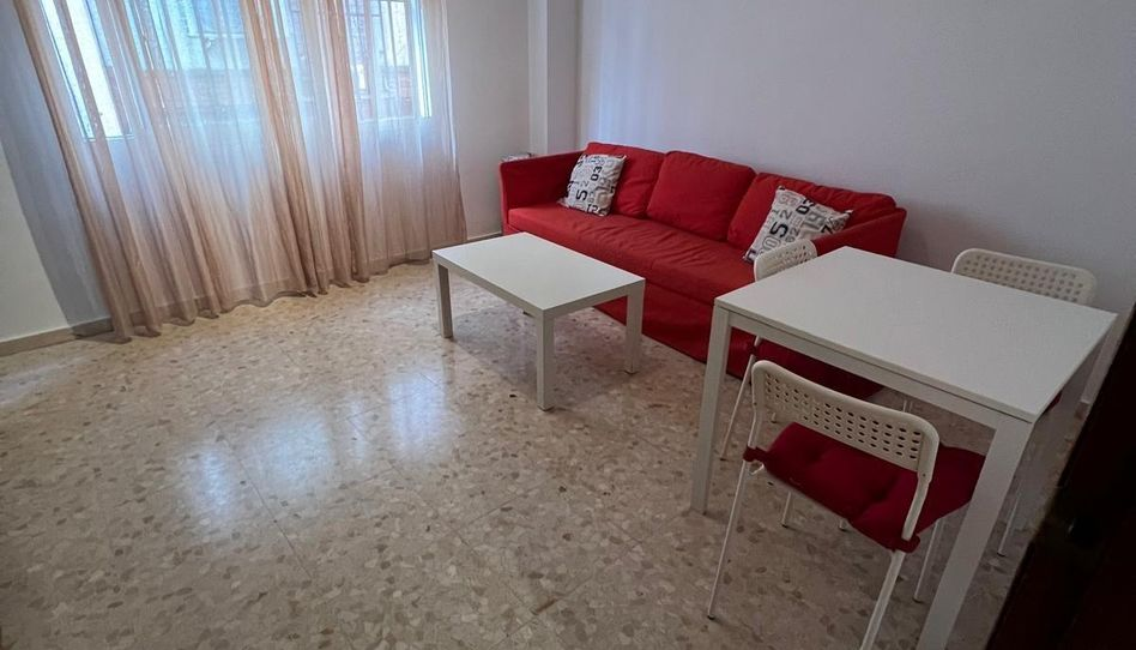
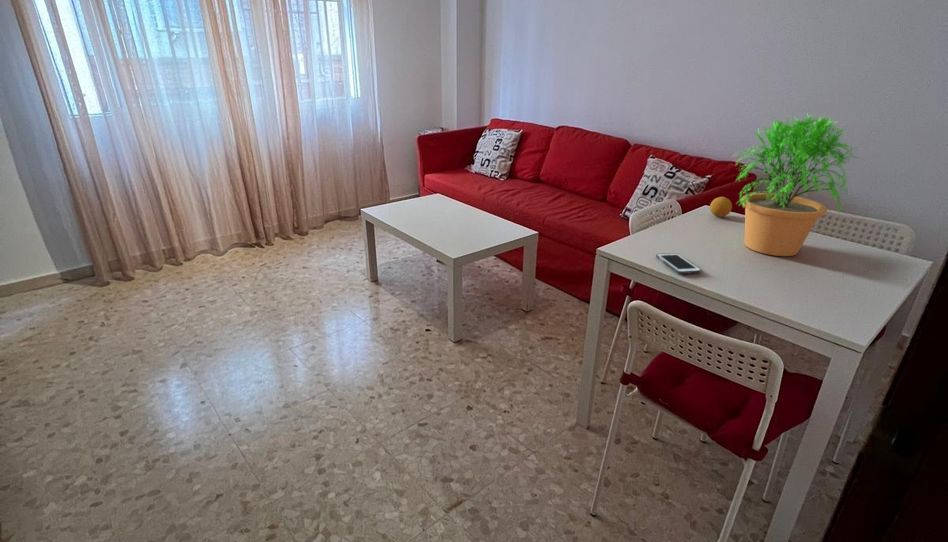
+ cell phone [655,252,702,275]
+ fruit [709,196,733,218]
+ potted plant [733,113,867,257]
